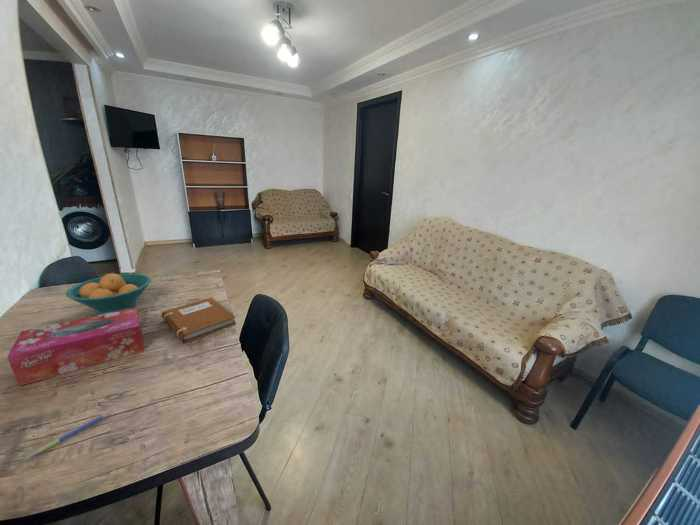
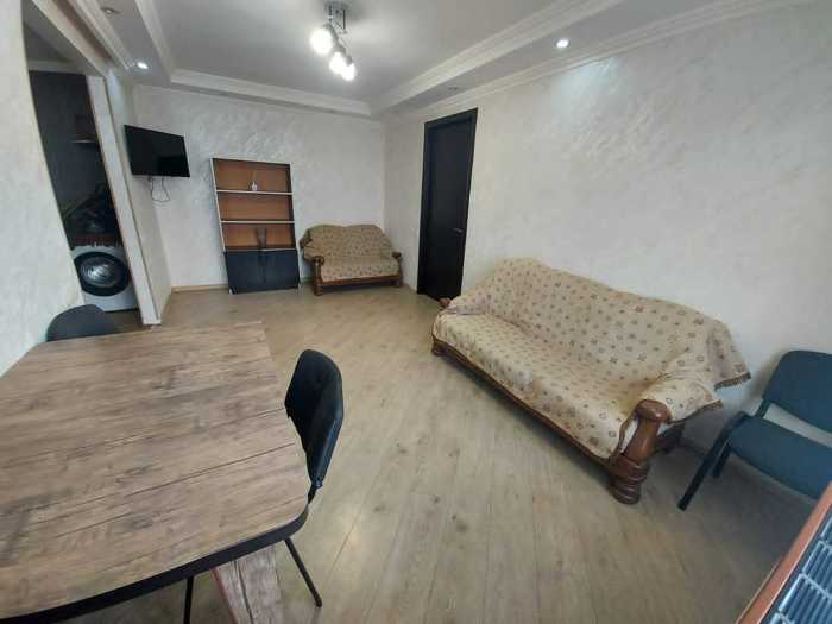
- notebook [161,296,237,344]
- pen [24,413,109,460]
- tissue box [6,306,146,387]
- fruit bowl [65,272,152,315]
